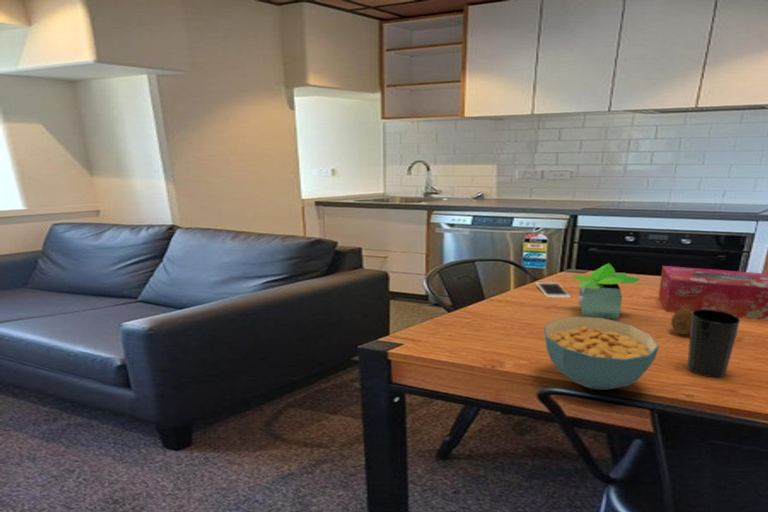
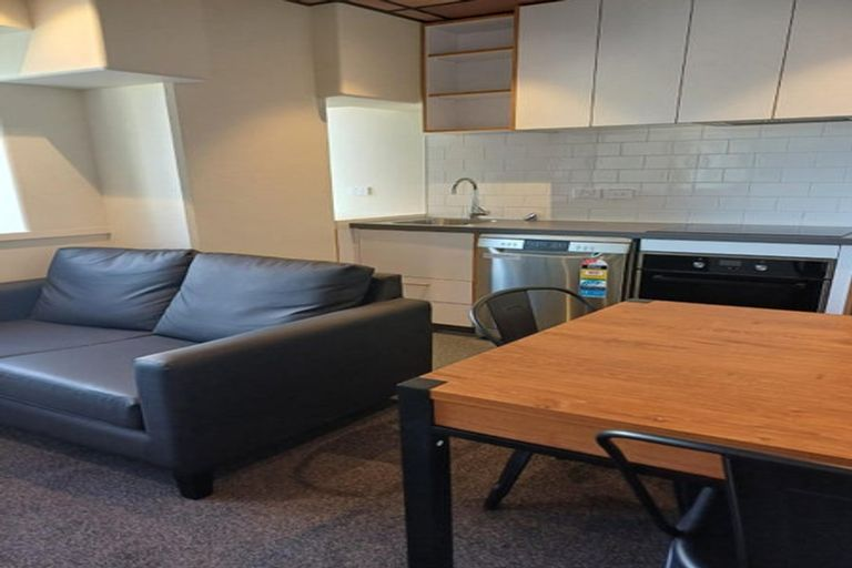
- cup [687,309,741,378]
- fruit [670,309,692,335]
- potted plant [570,262,642,320]
- cereal bowl [543,315,660,391]
- cell phone [535,281,572,299]
- tissue box [658,265,768,321]
